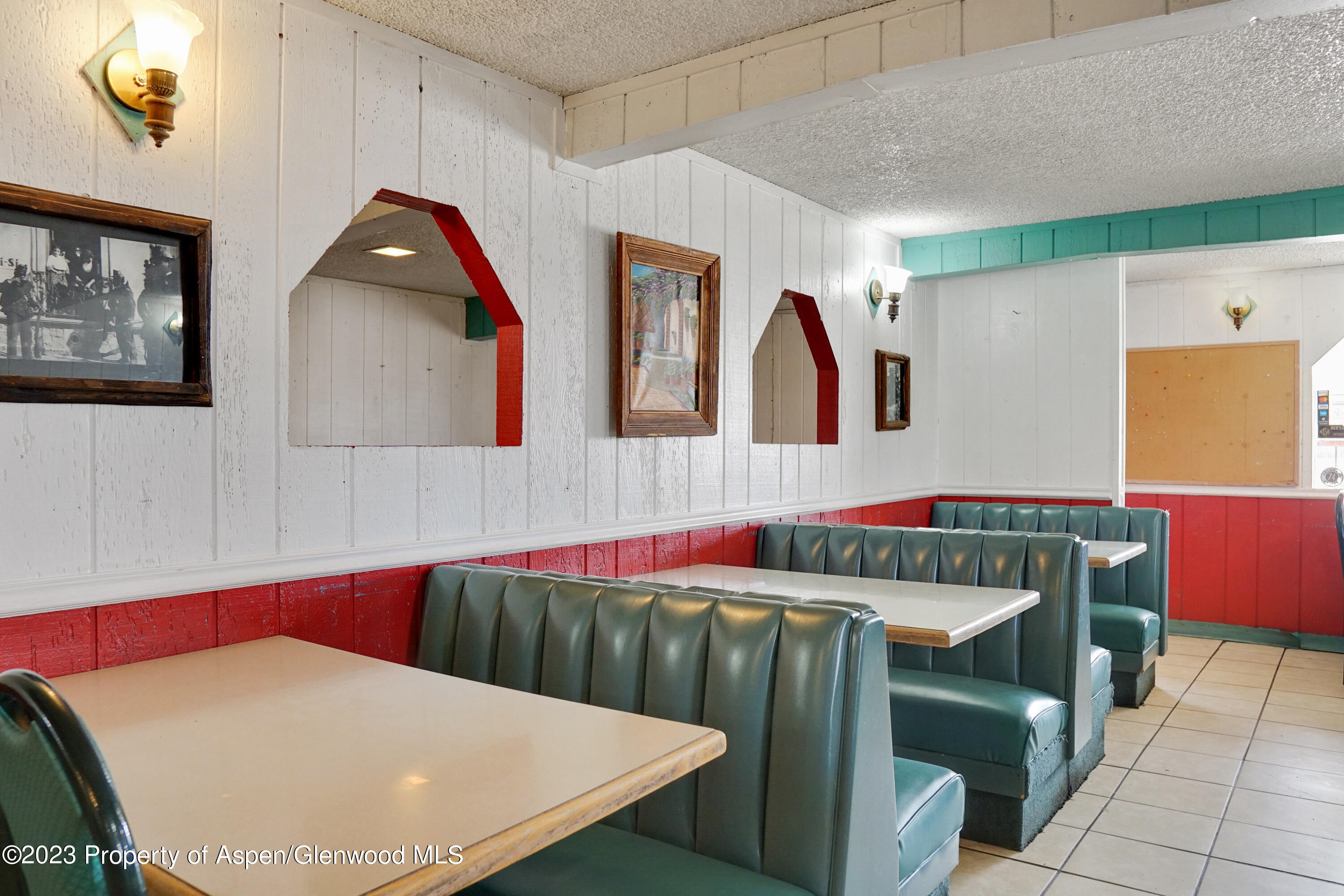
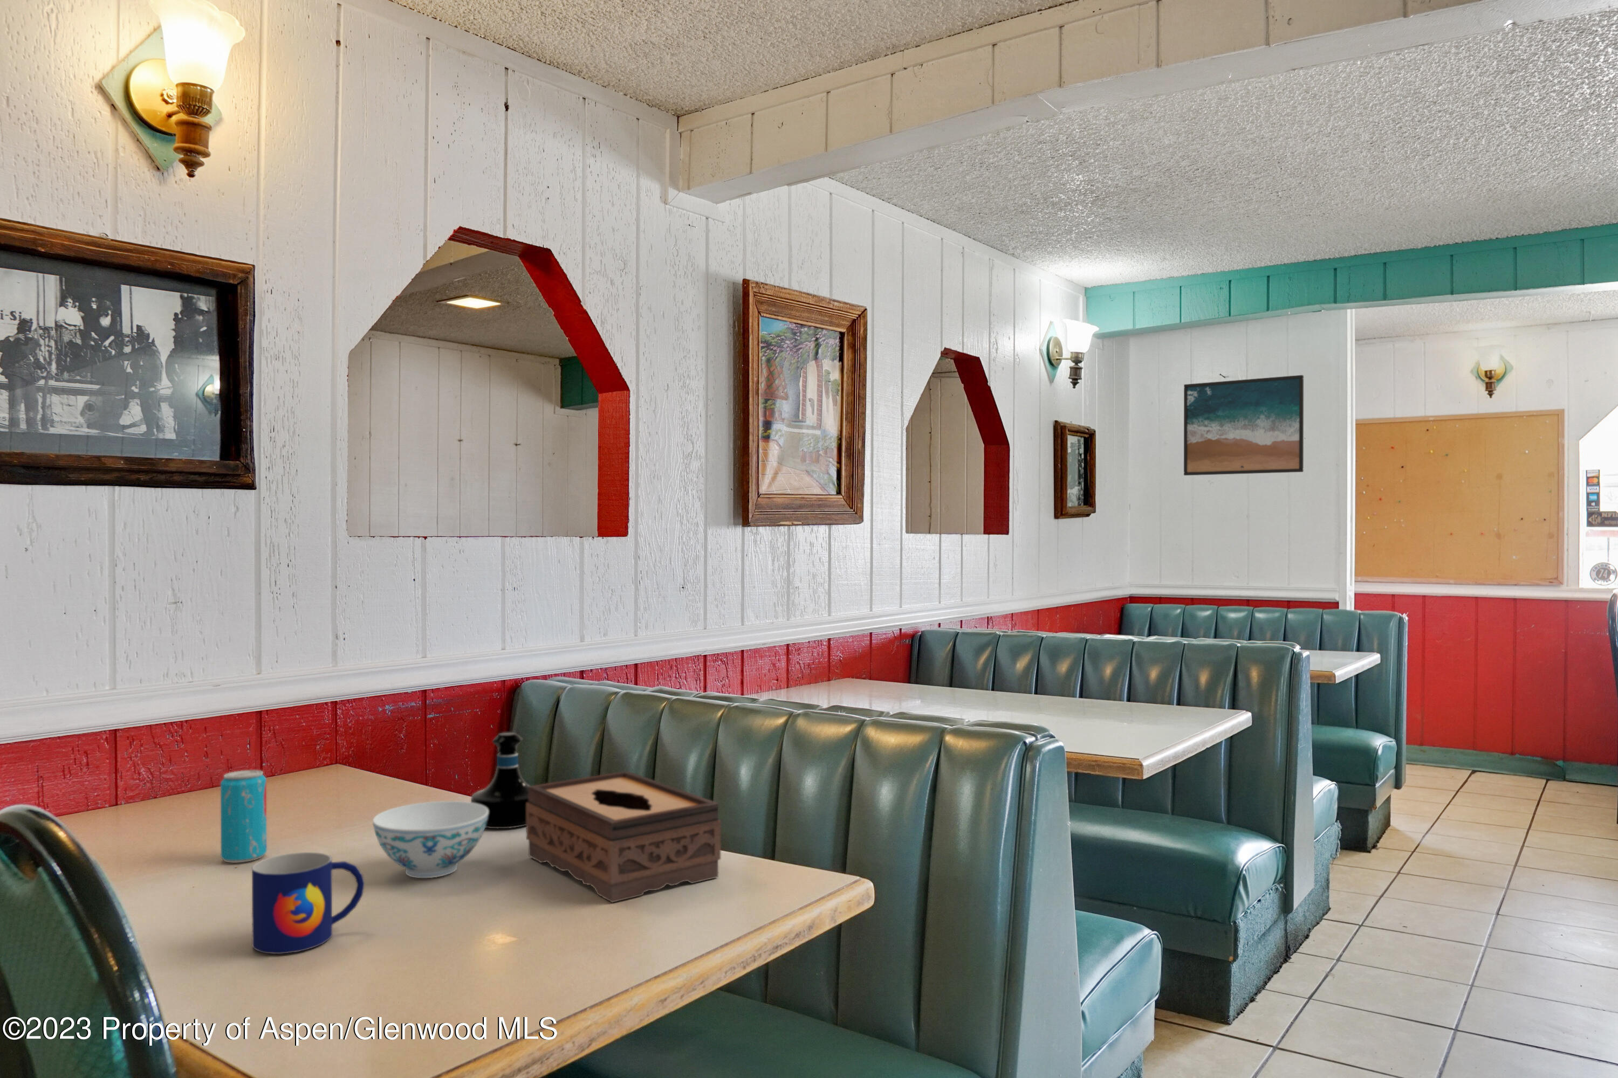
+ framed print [1183,374,1304,476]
+ tissue box [526,770,721,902]
+ beverage can [220,770,267,864]
+ tequila bottle [471,732,530,829]
+ mug [252,852,365,954]
+ chinaware [372,800,489,878]
